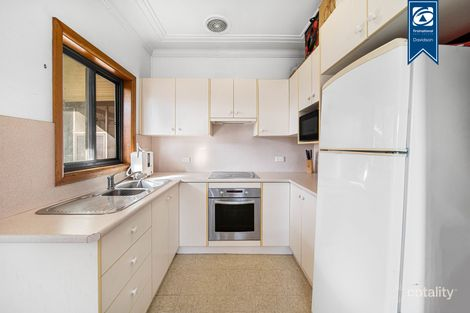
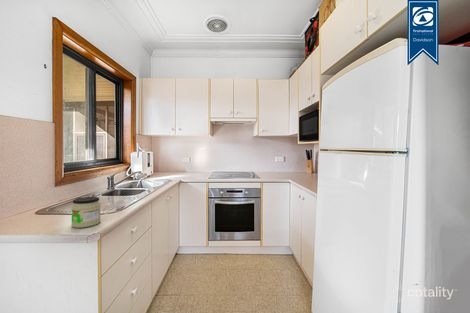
+ jar [70,196,102,229]
